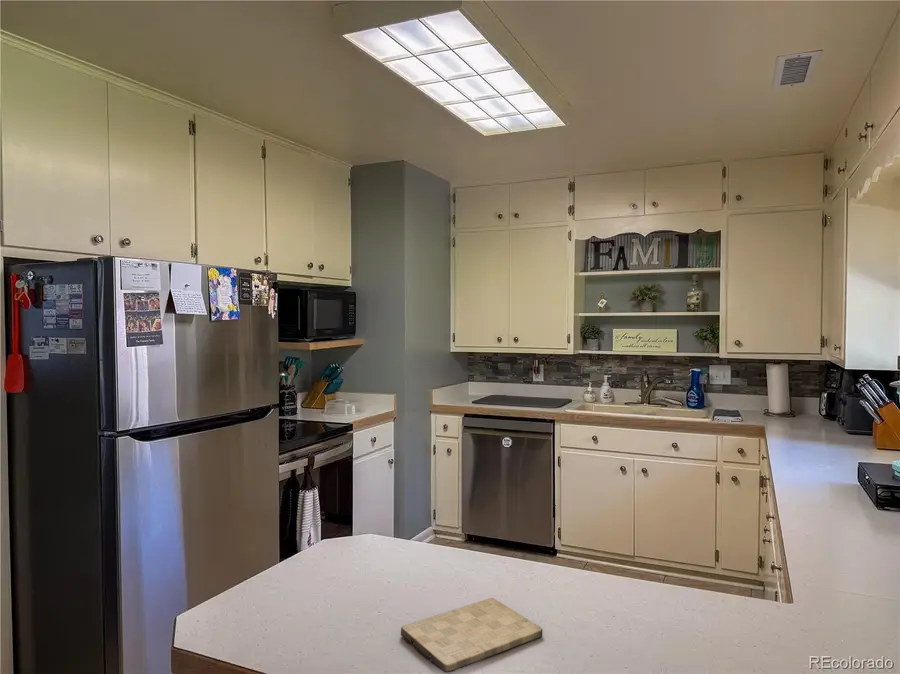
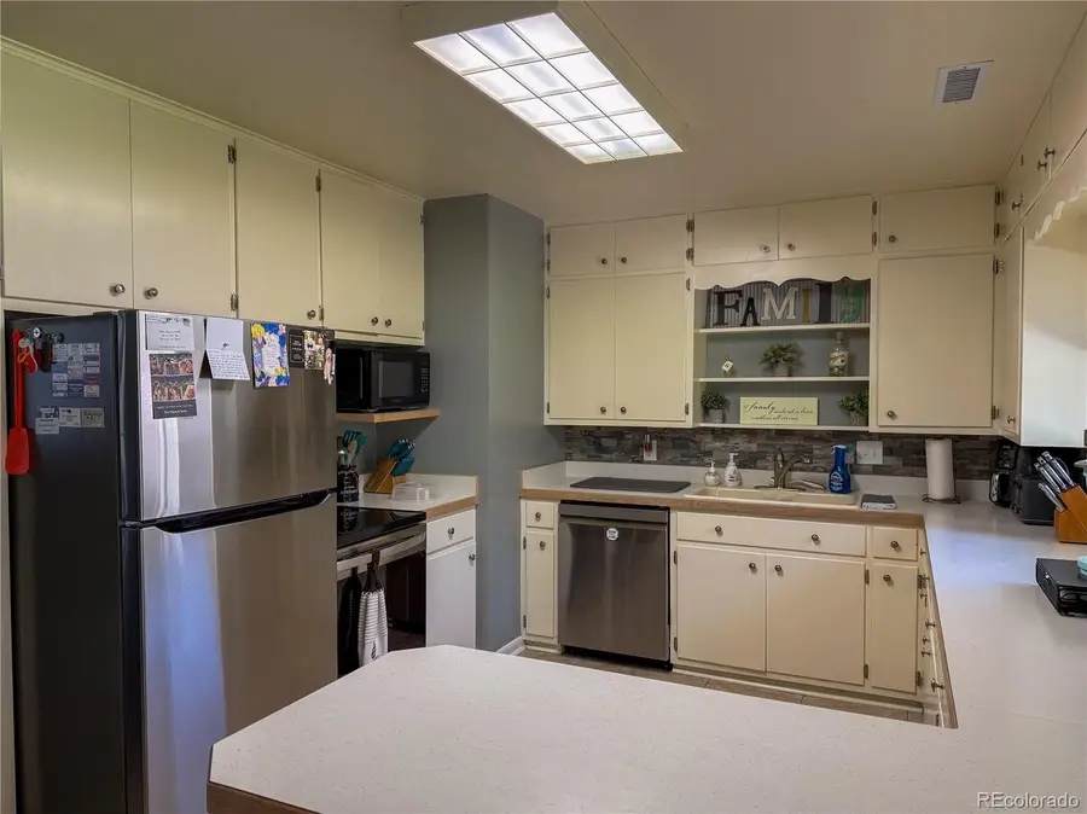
- cutting board [400,597,543,674]
